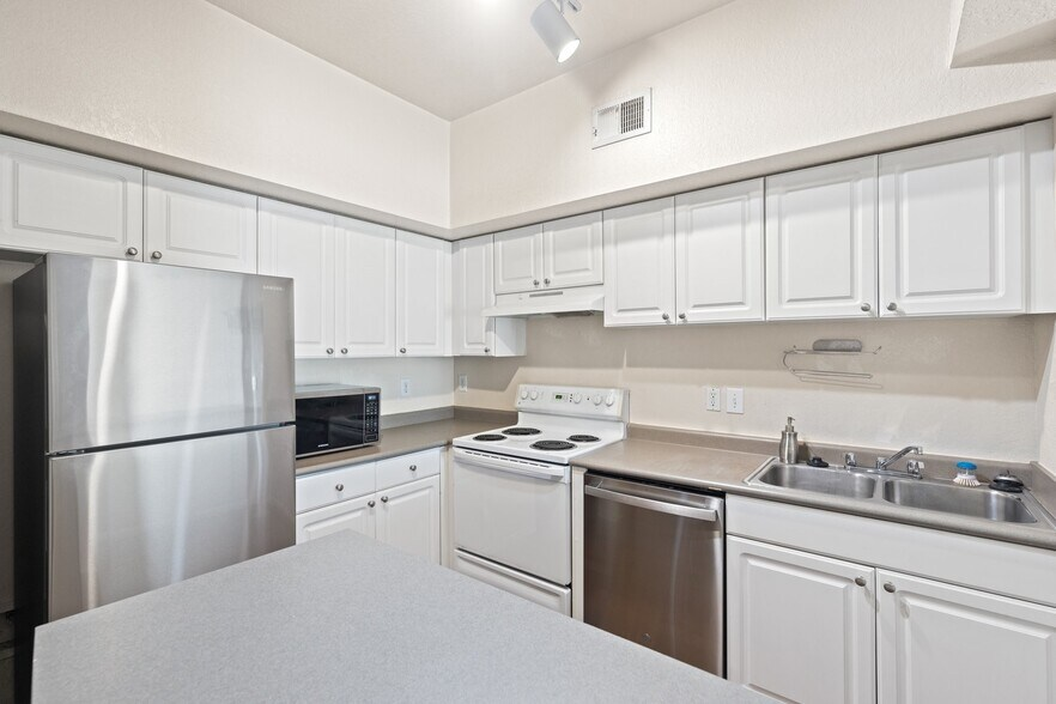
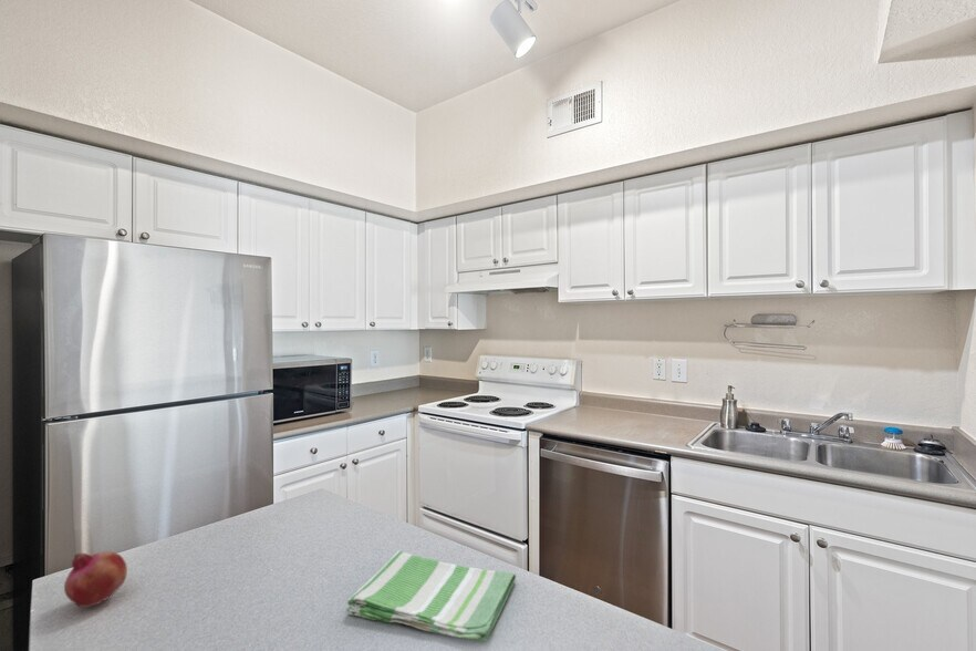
+ dish towel [345,549,517,642]
+ fruit [63,550,128,608]
